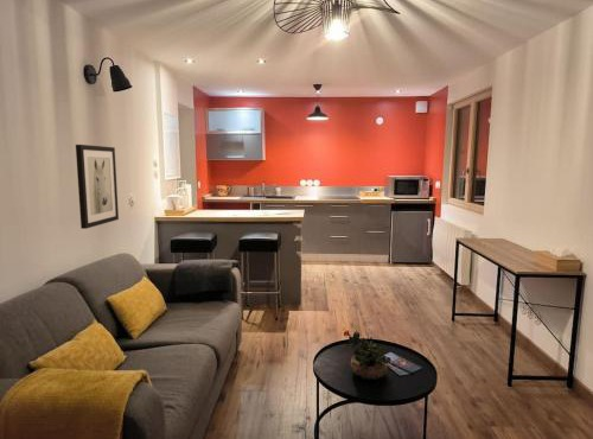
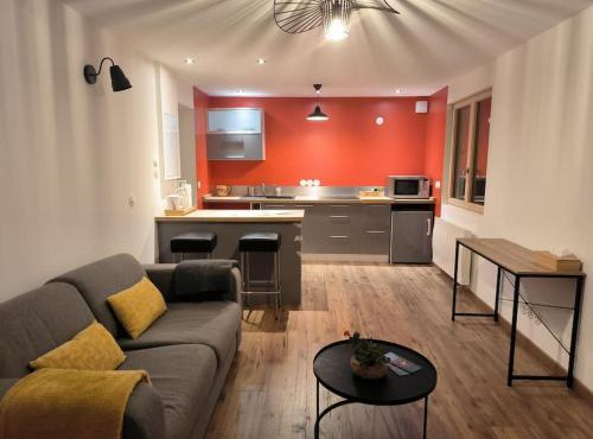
- wall art [75,144,120,230]
